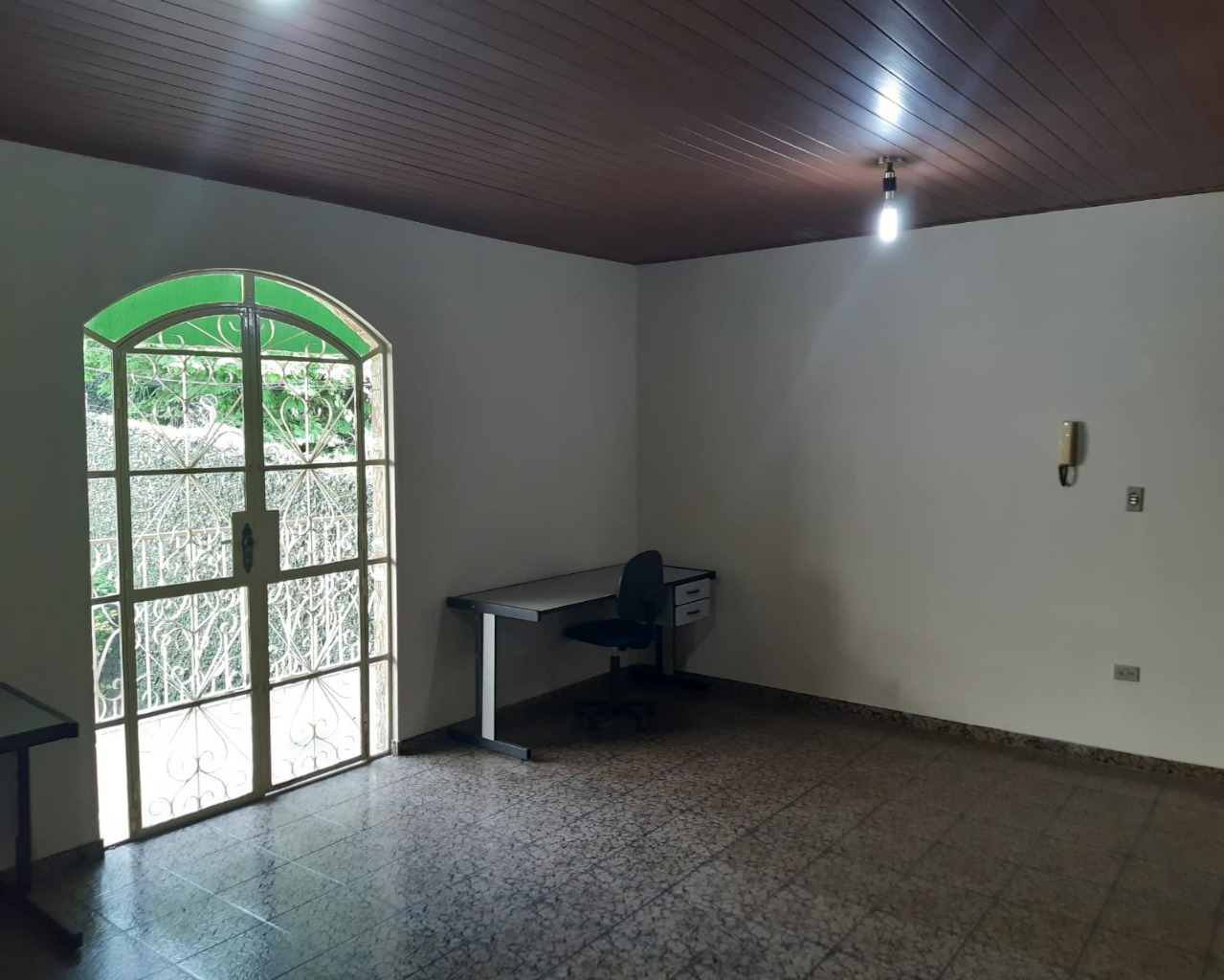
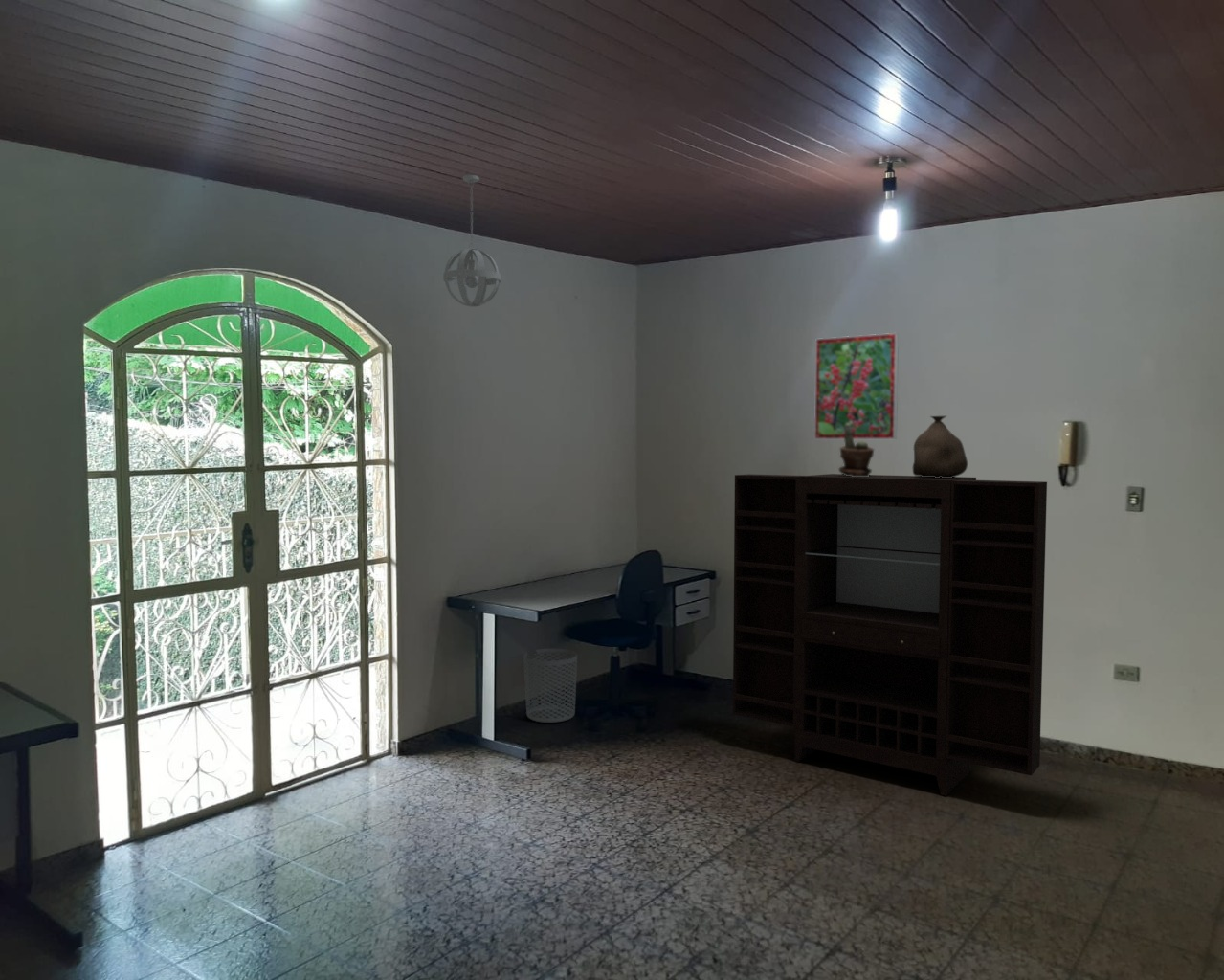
+ bag [912,415,968,478]
+ pendant light [442,174,501,308]
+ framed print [813,332,900,440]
+ waste bin [523,648,578,724]
+ potted plant [837,423,875,477]
+ bookshelf [732,473,1048,796]
